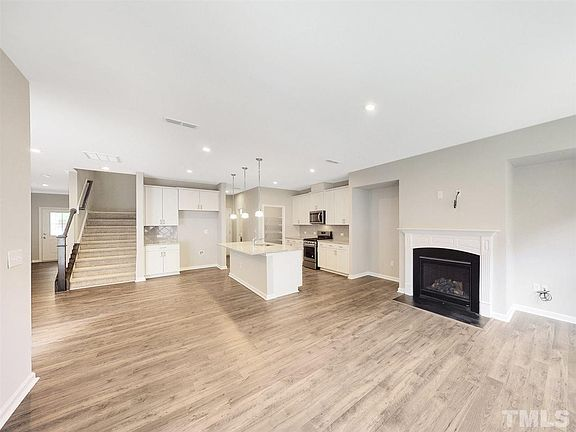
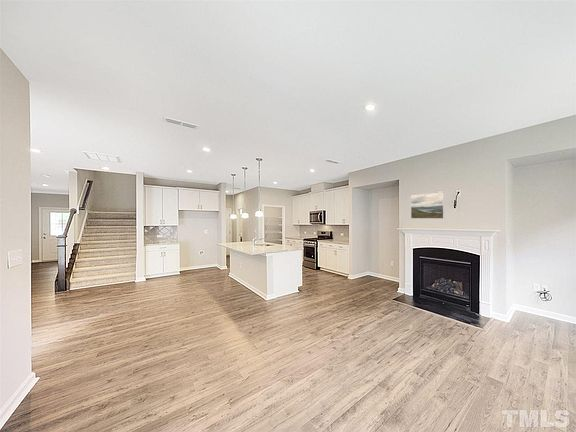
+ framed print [410,192,445,220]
